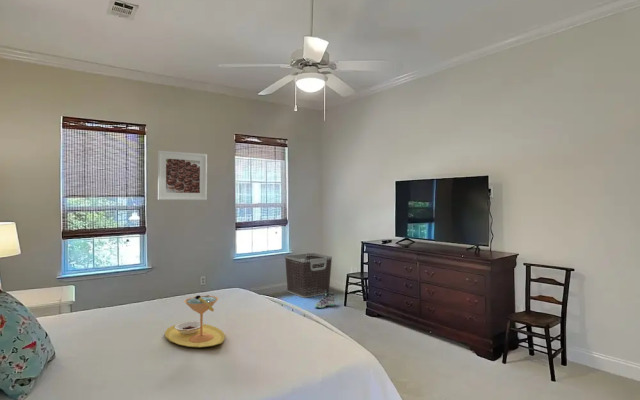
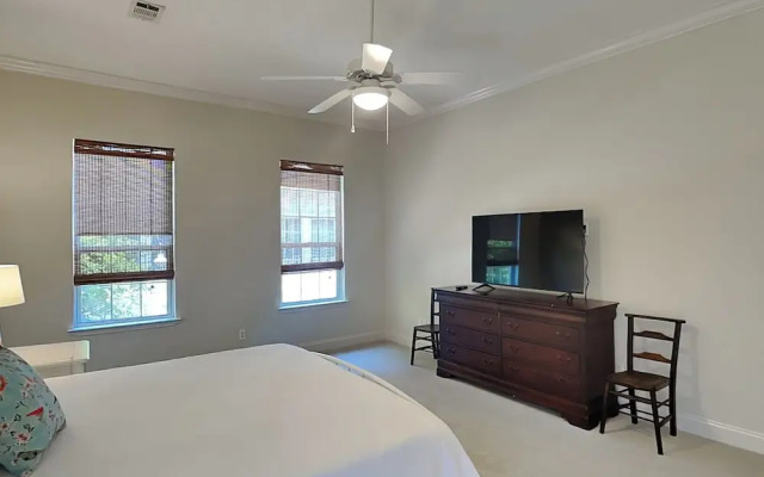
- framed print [157,150,208,201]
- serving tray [164,294,226,349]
- clothes hamper [284,252,333,299]
- sneaker [314,290,336,309]
